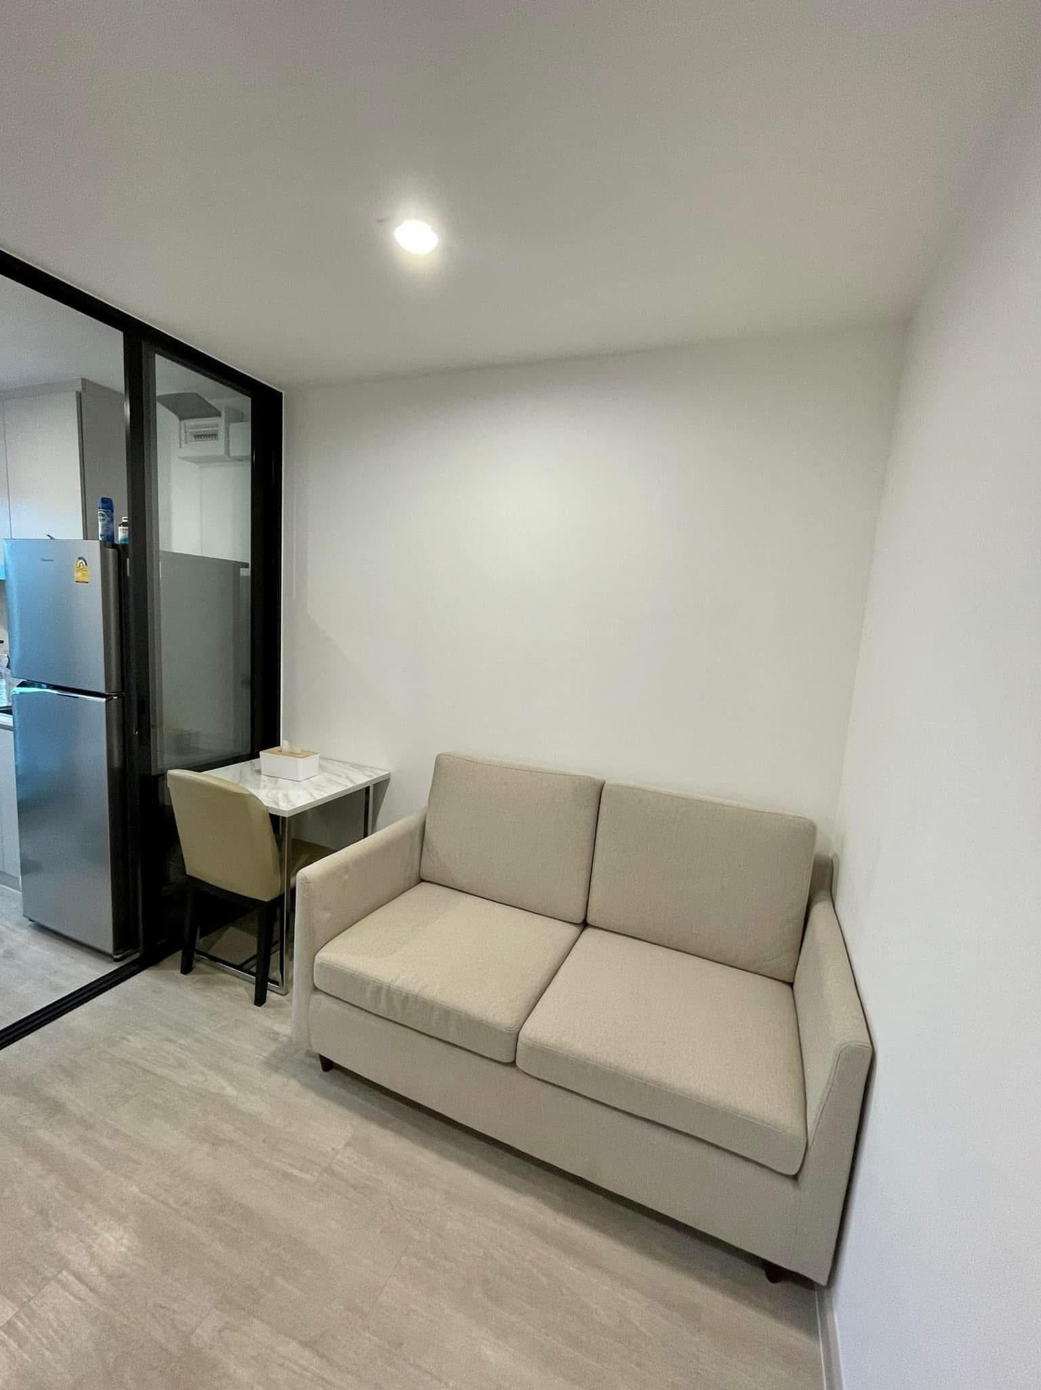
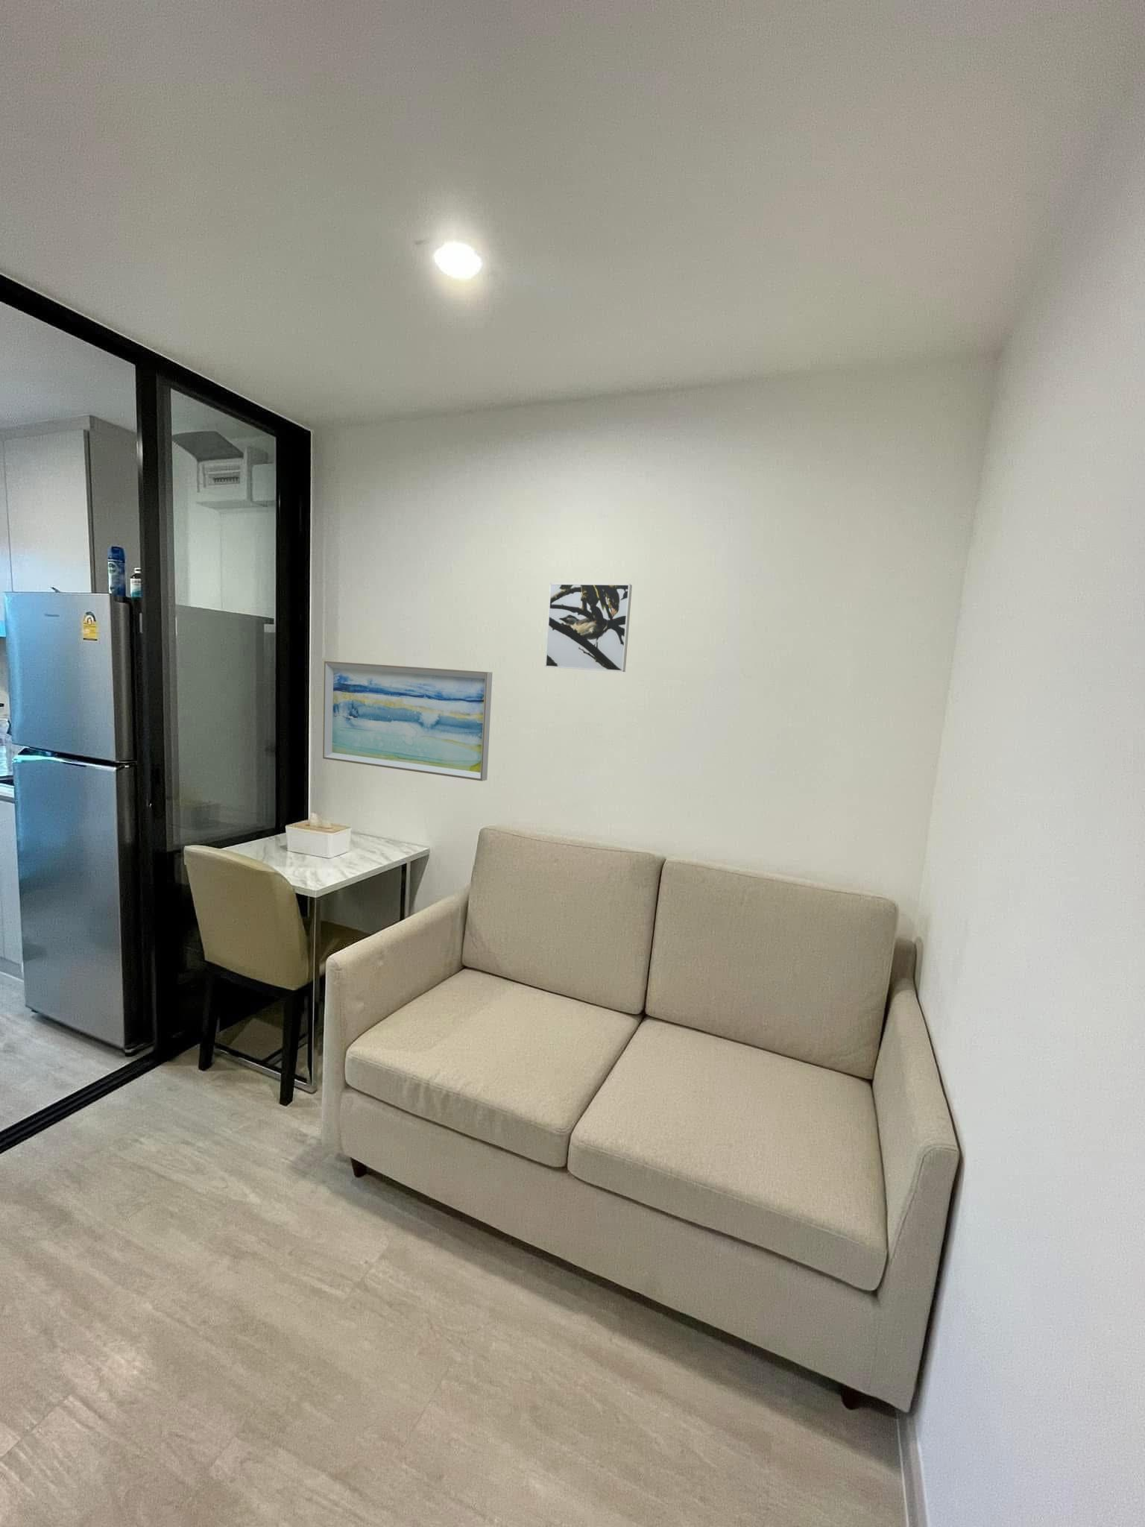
+ wall art [322,660,493,783]
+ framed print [544,582,633,672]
